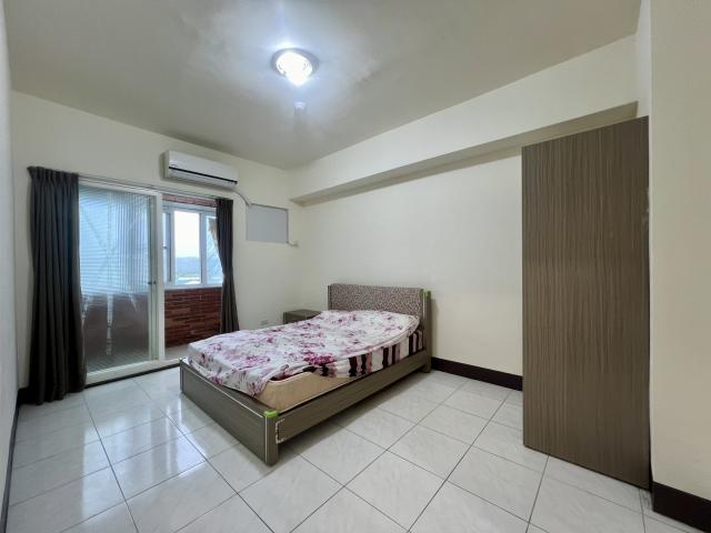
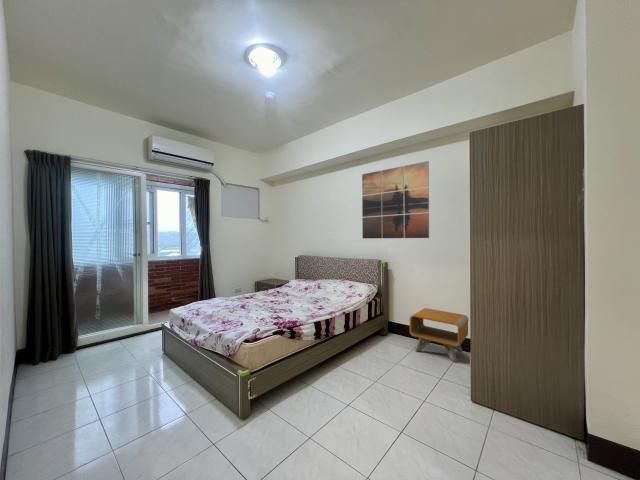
+ wall art [361,160,430,239]
+ nightstand [409,307,470,363]
